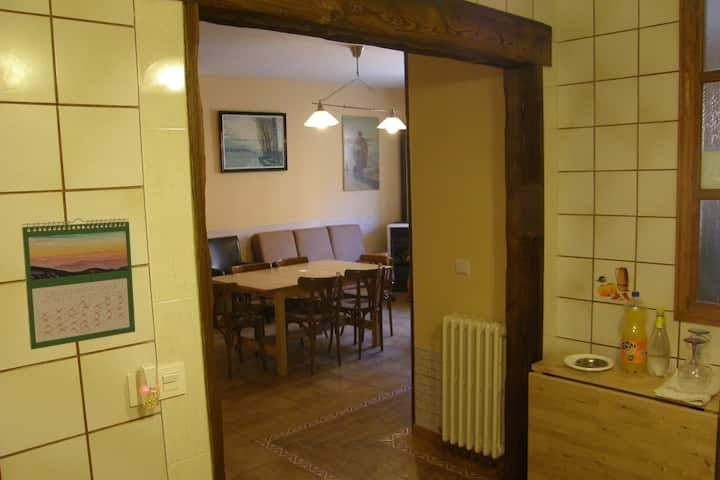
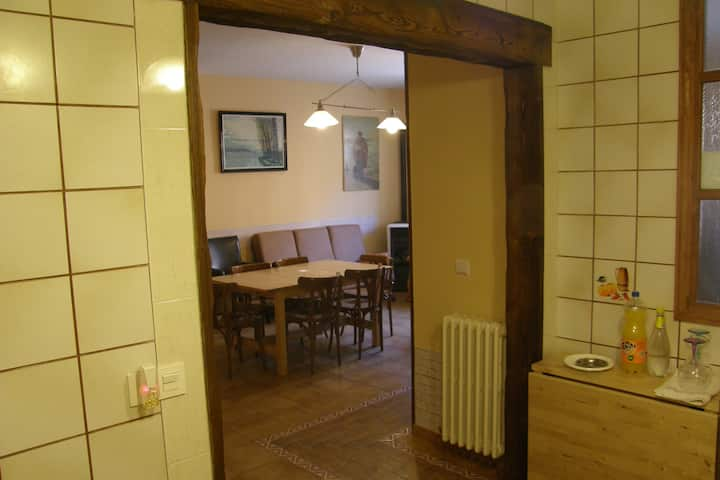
- calendar [21,217,136,351]
